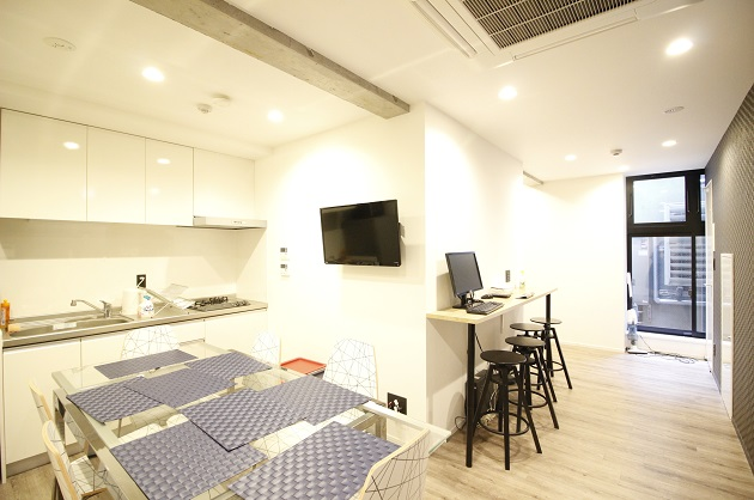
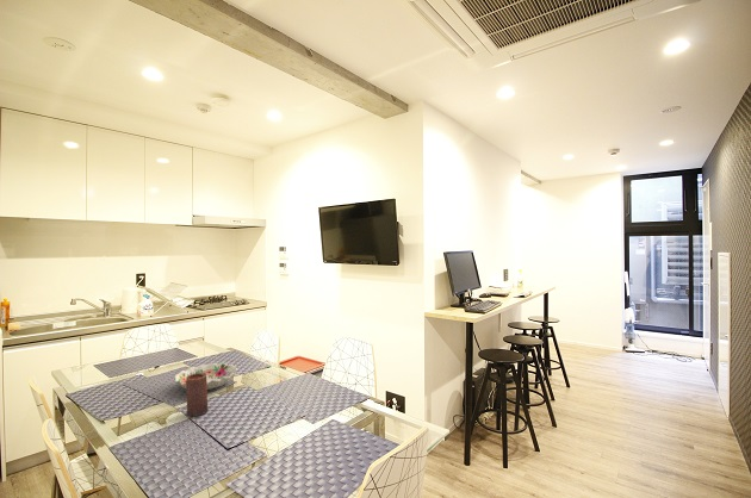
+ decorative bowl [173,362,238,391]
+ candle [185,373,209,417]
